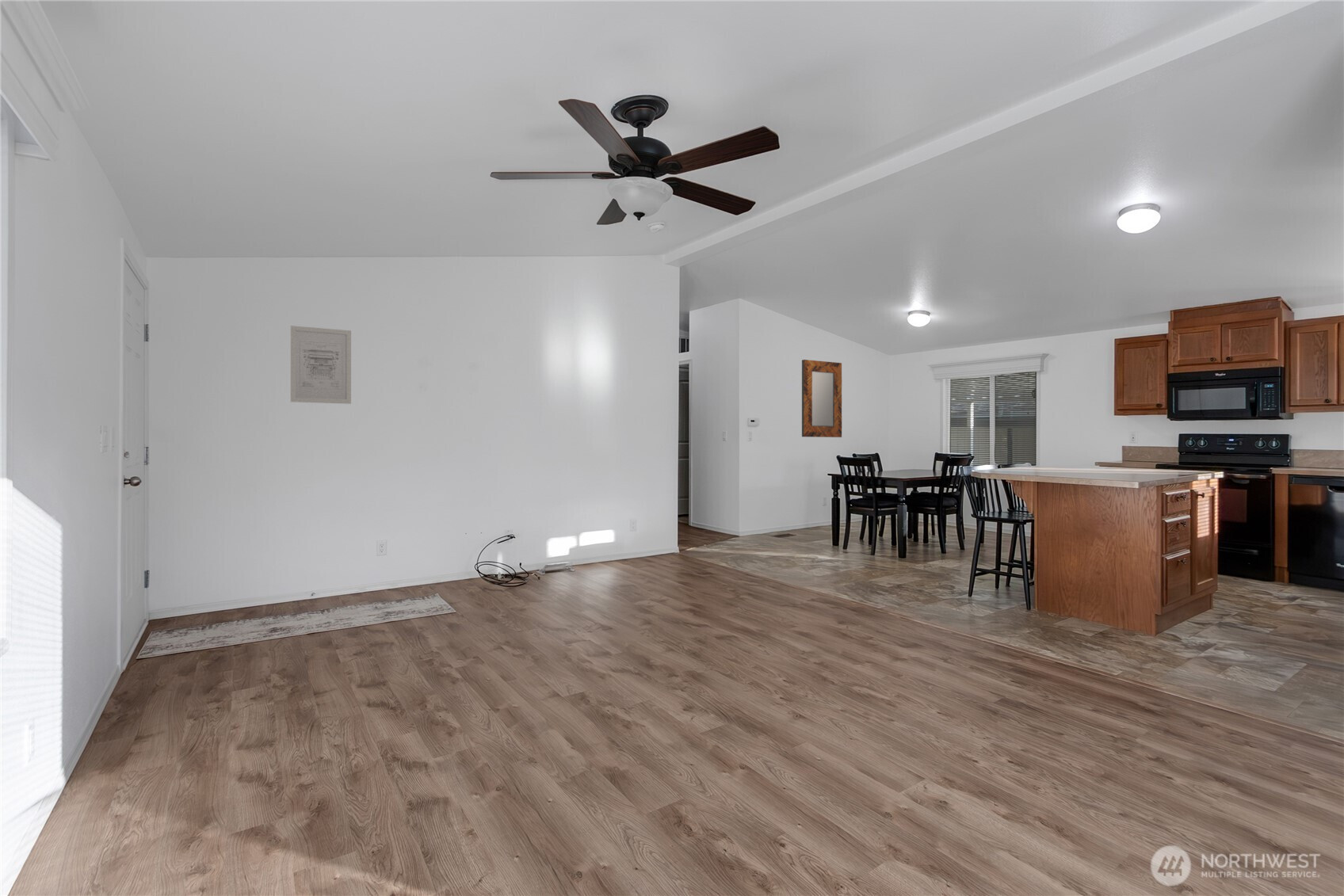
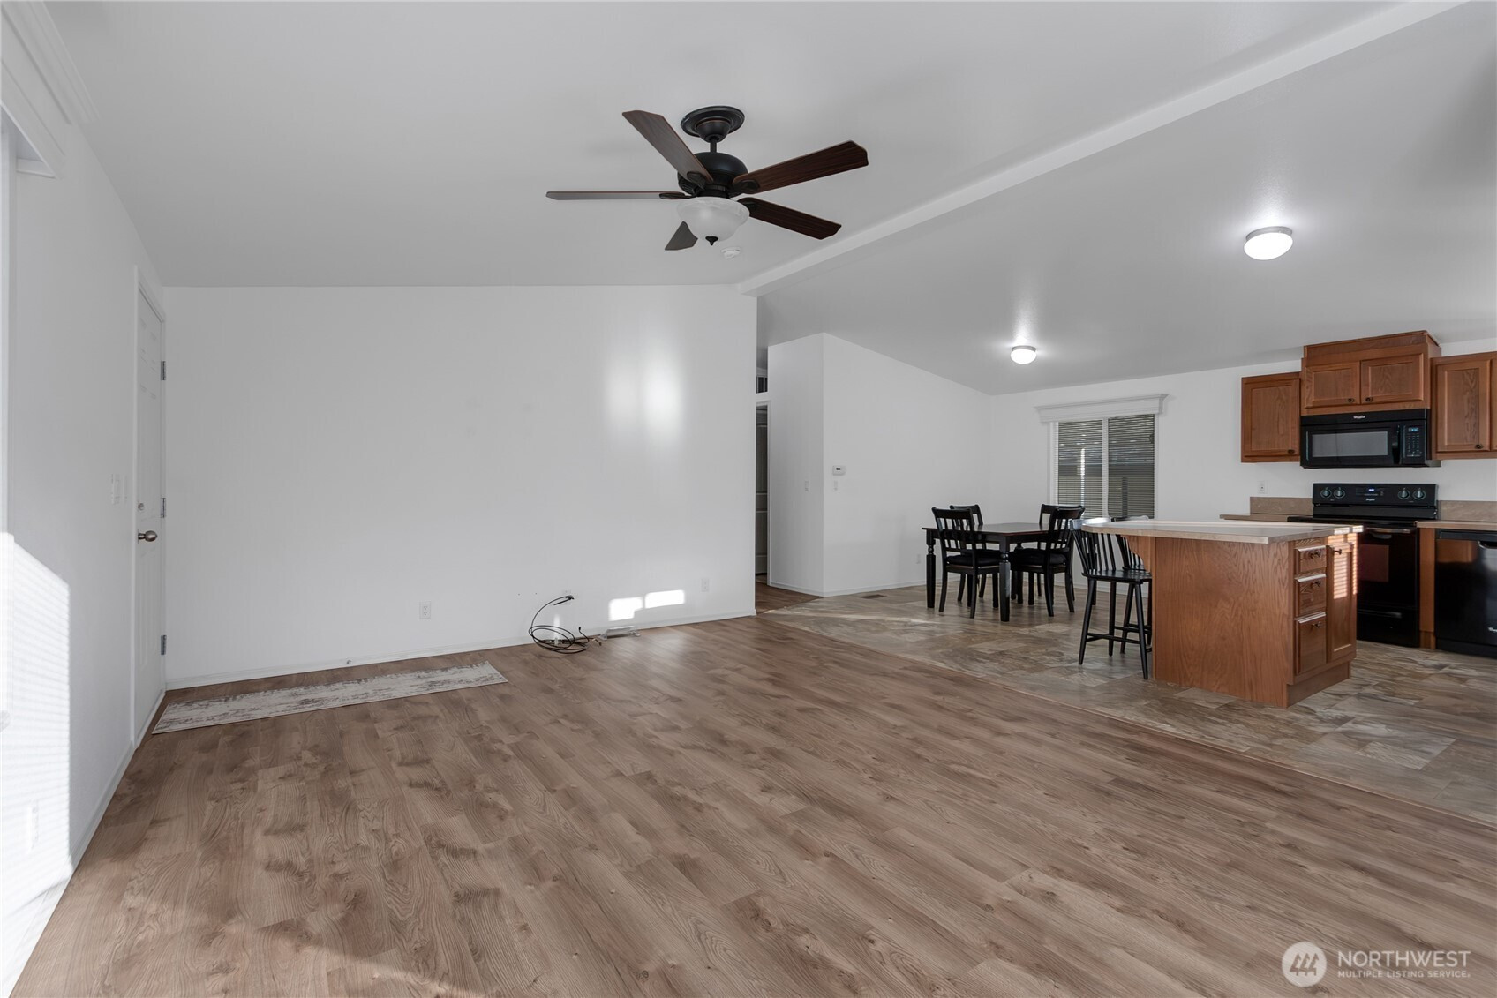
- wall art [290,325,352,405]
- home mirror [801,359,842,438]
